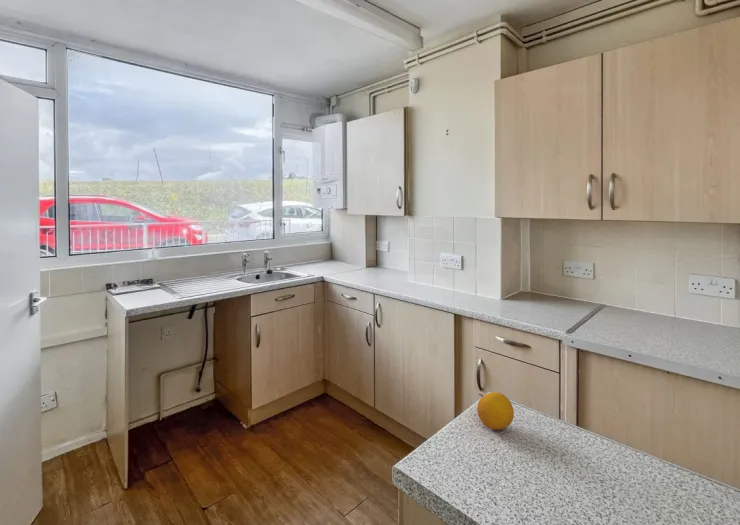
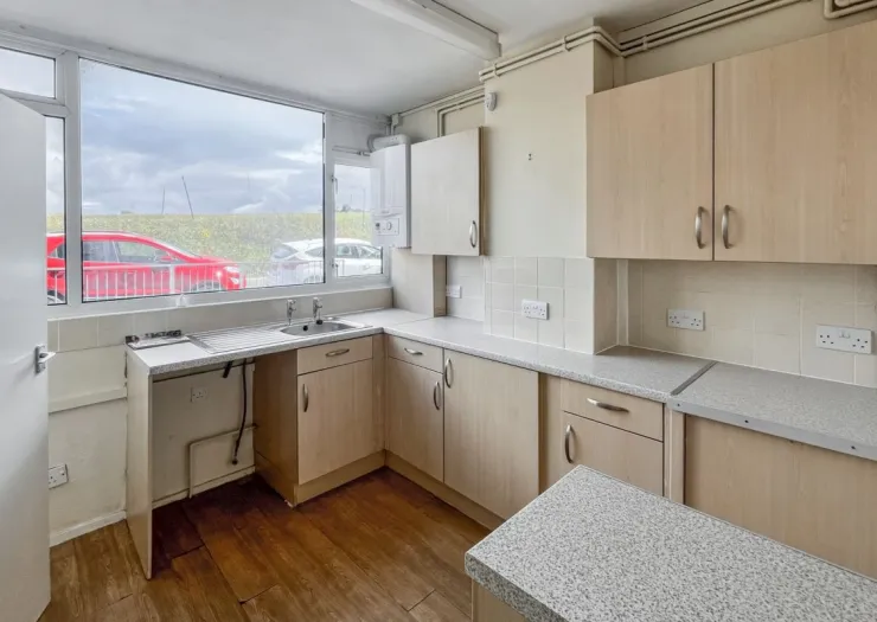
- fruit [476,391,515,431]
